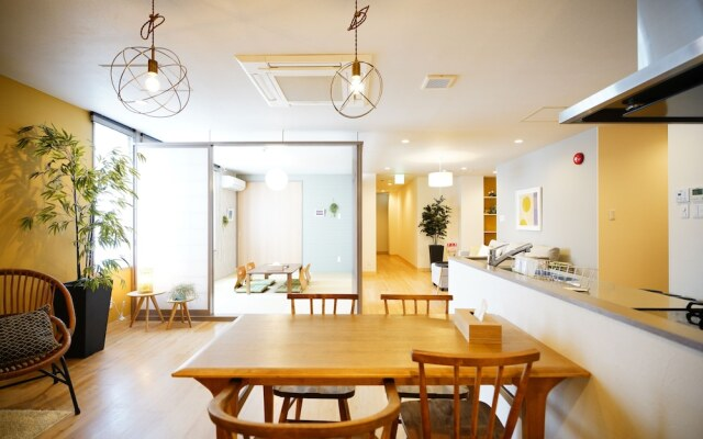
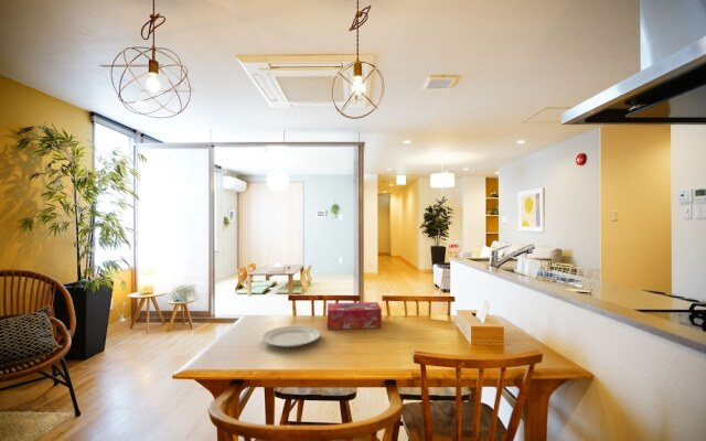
+ tissue box [327,301,383,331]
+ chinaware [260,325,322,348]
